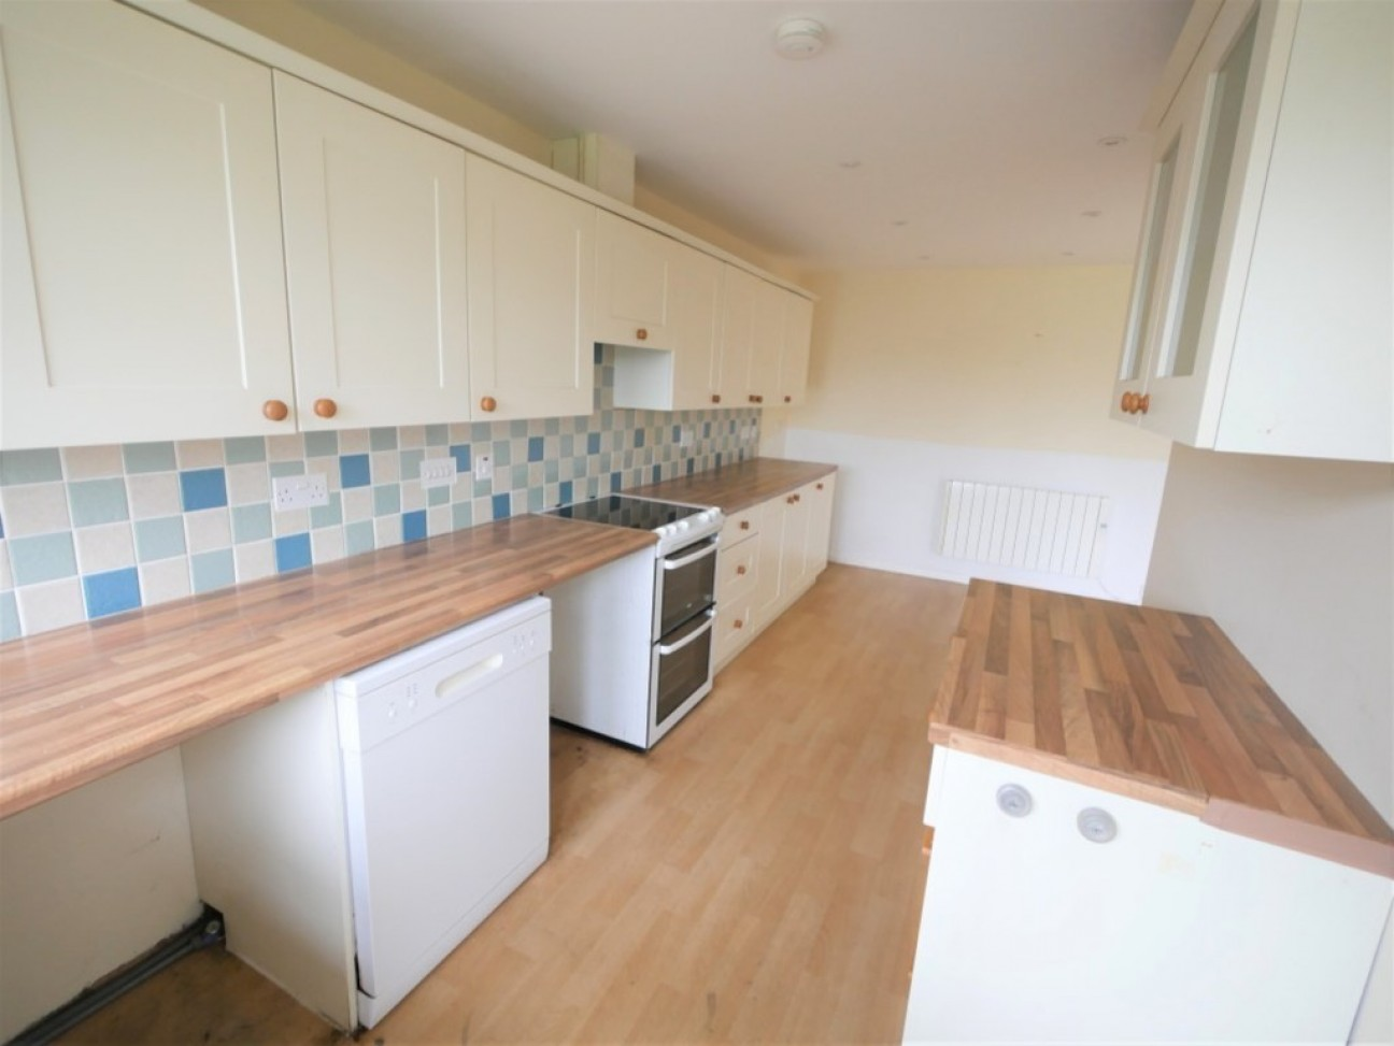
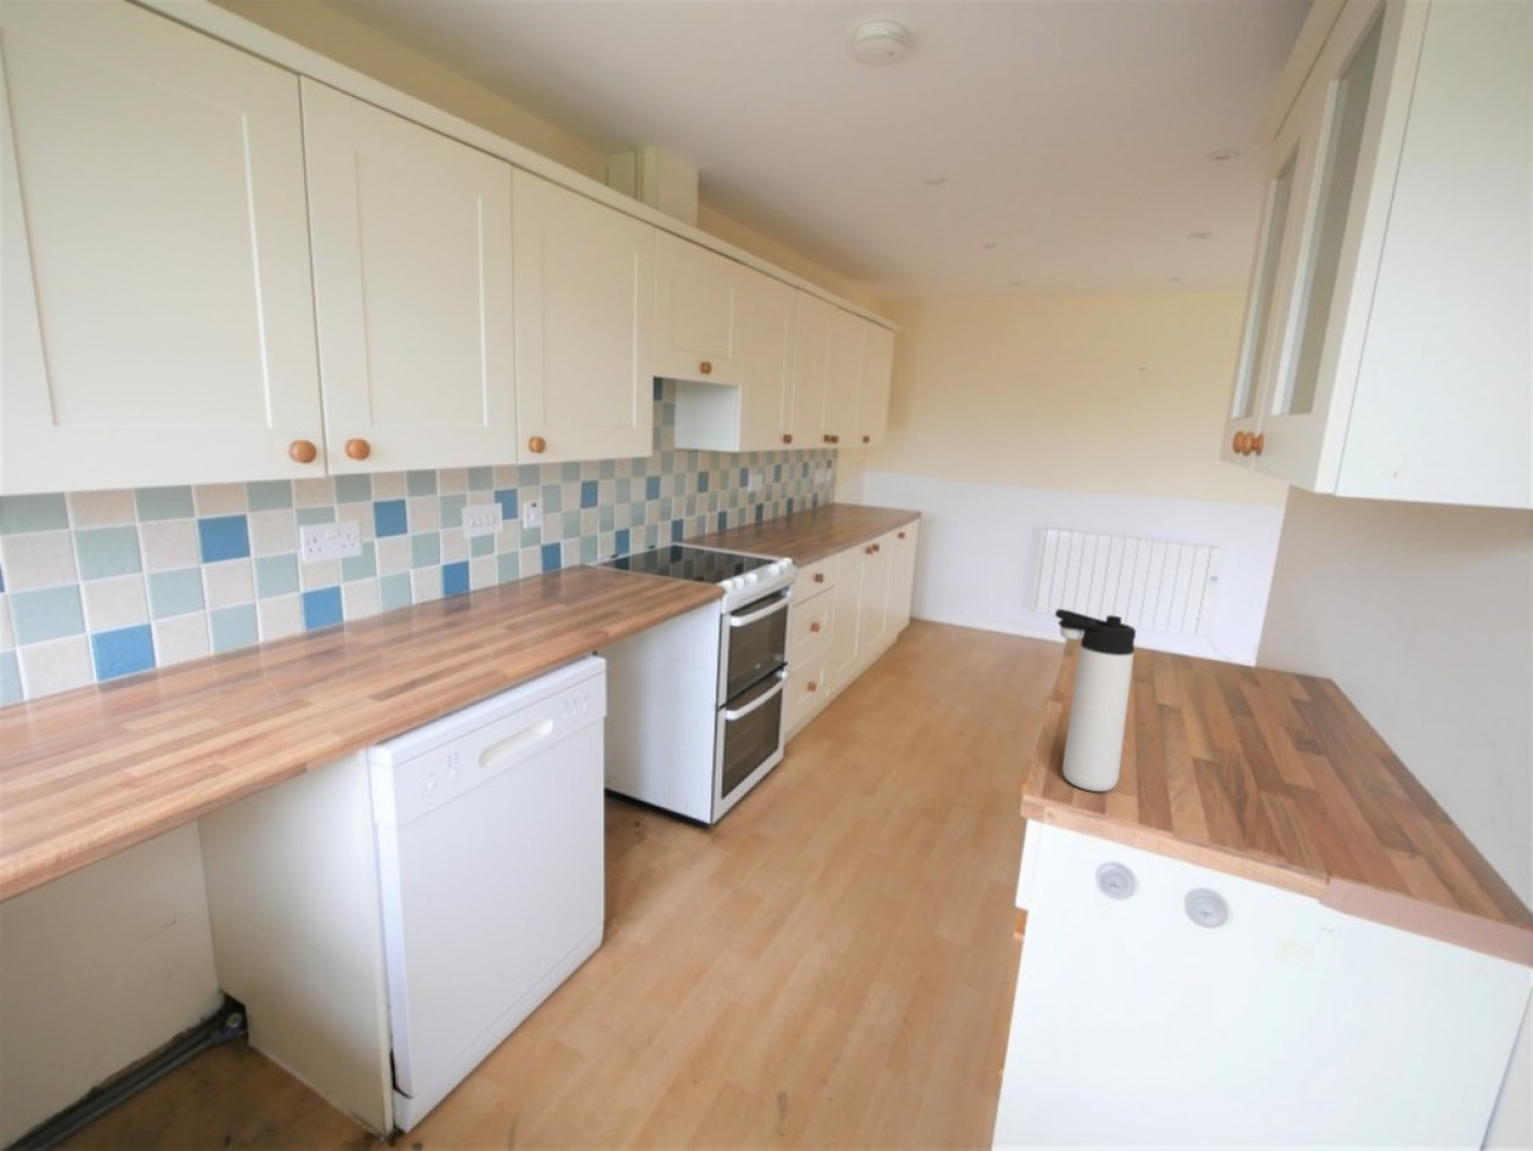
+ thermos bottle [1054,608,1136,793]
